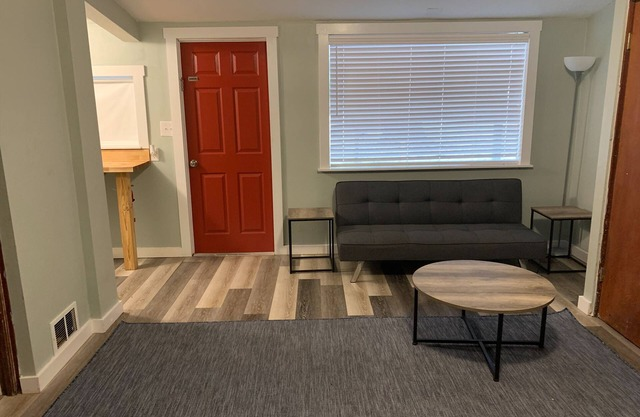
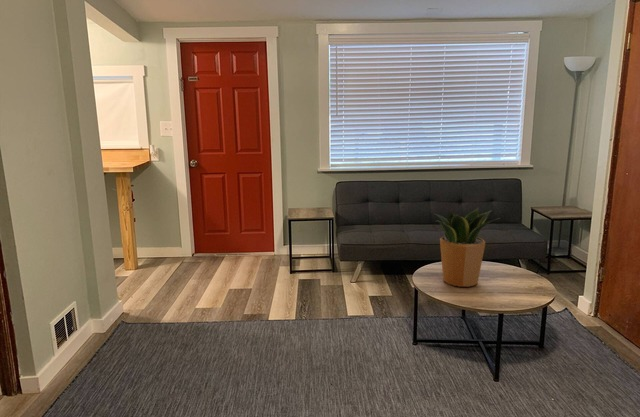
+ potted plant [434,207,501,288]
